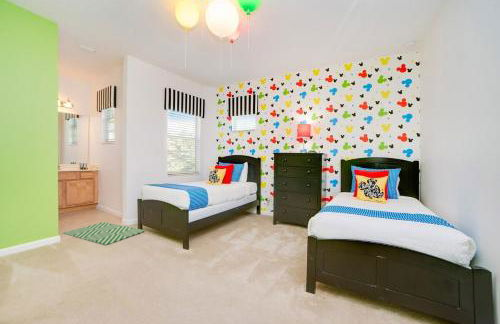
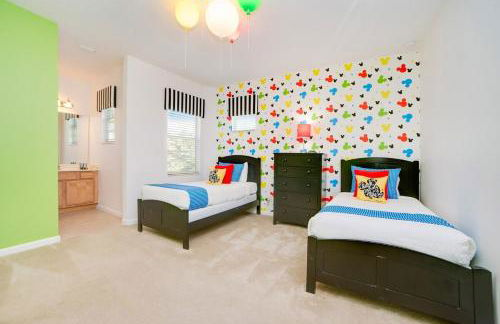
- rug [62,221,146,246]
